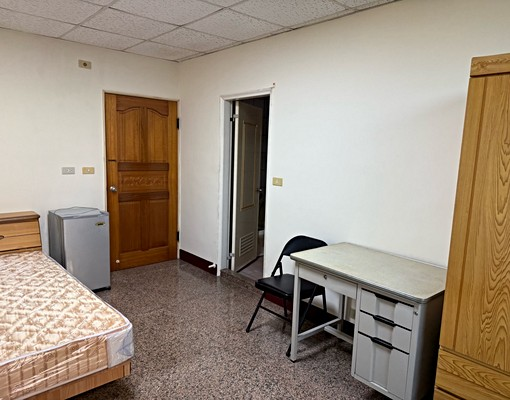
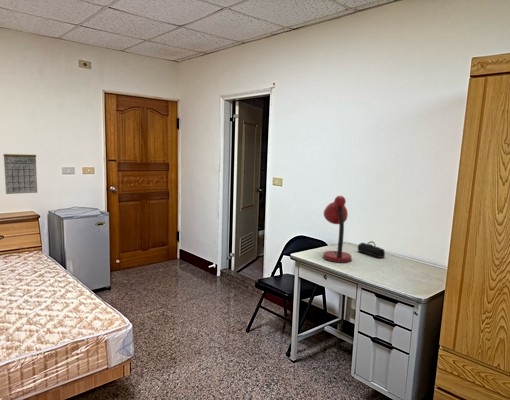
+ calendar [2,146,38,195]
+ desk lamp [322,195,353,264]
+ pencil case [357,240,386,259]
